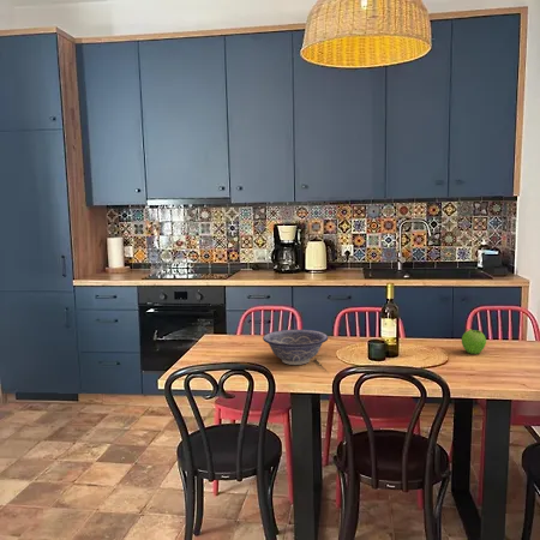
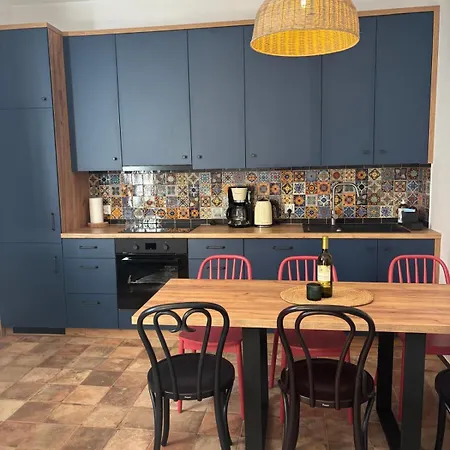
- fruit [461,326,487,355]
- decorative bowl [262,329,329,366]
